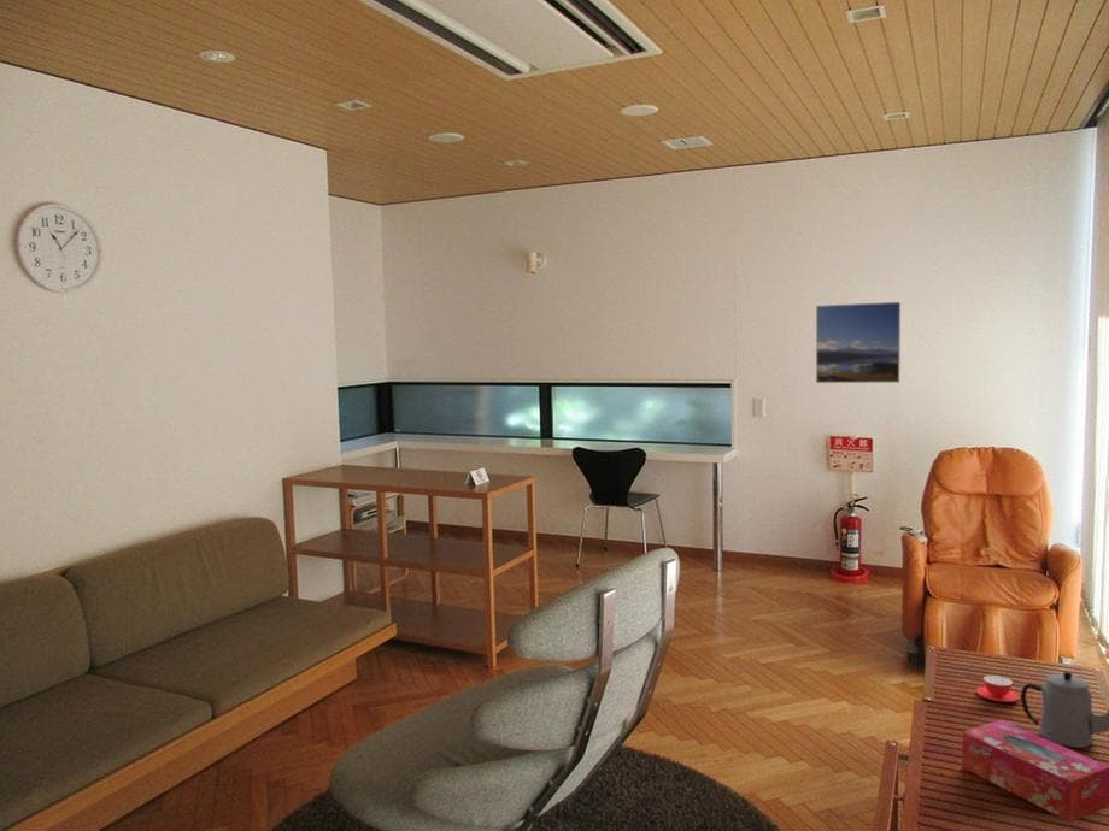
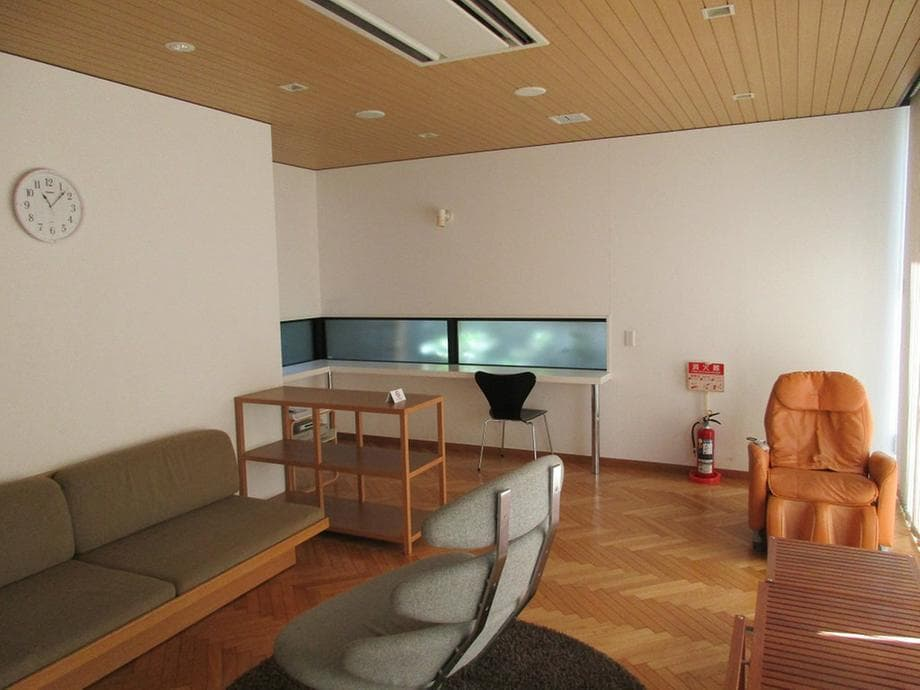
- tissue box [961,719,1109,824]
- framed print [815,301,902,384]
- teapot [1020,671,1109,749]
- teacup [975,674,1020,703]
